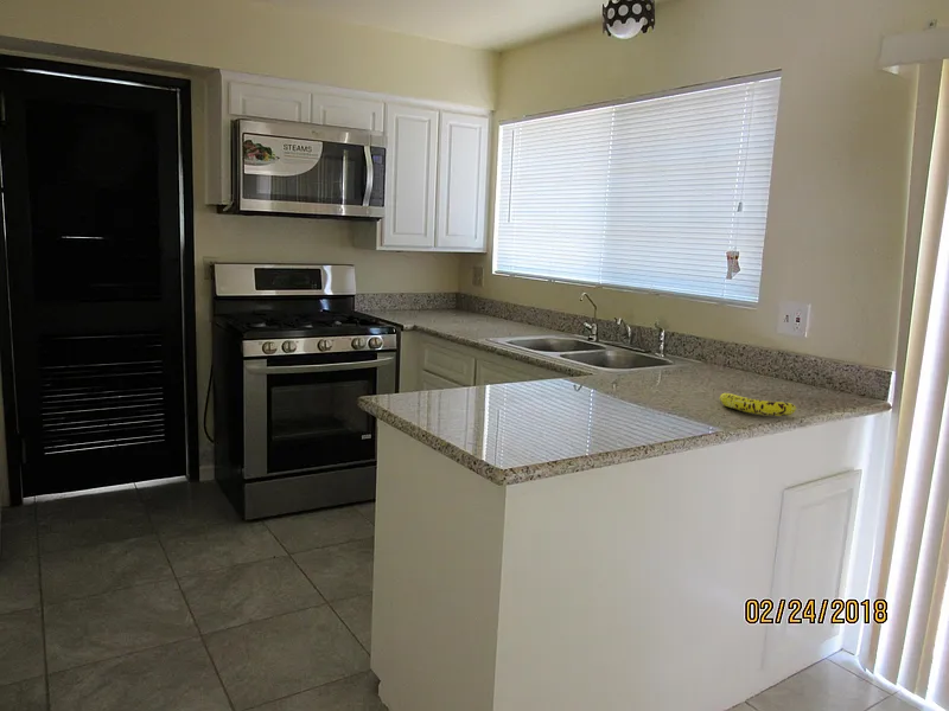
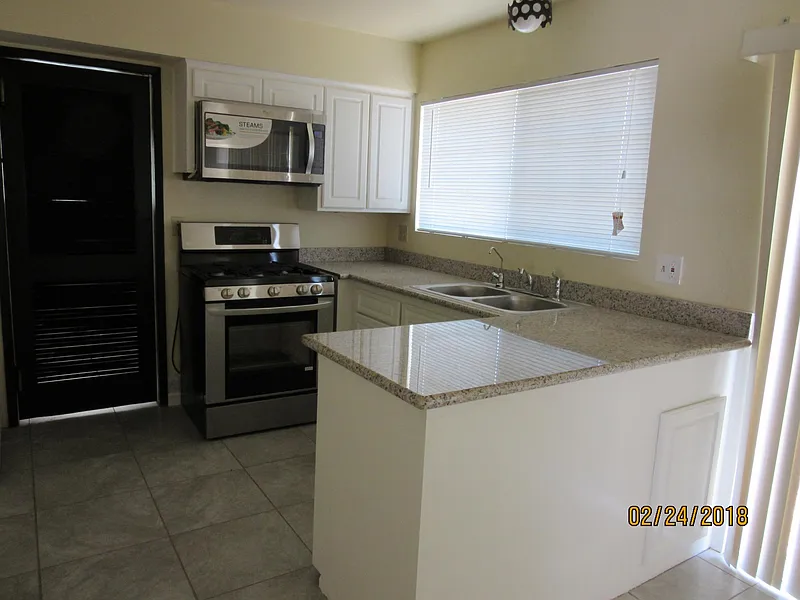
- fruit [719,392,797,417]
